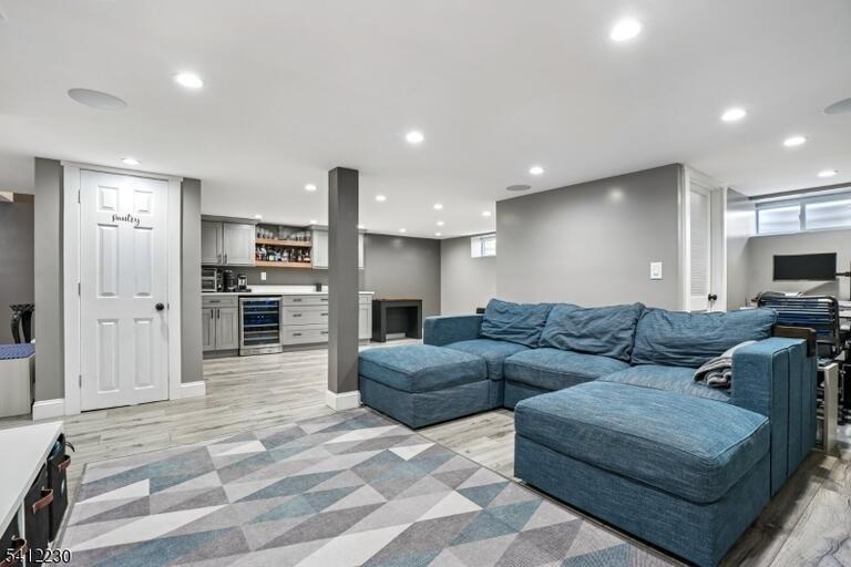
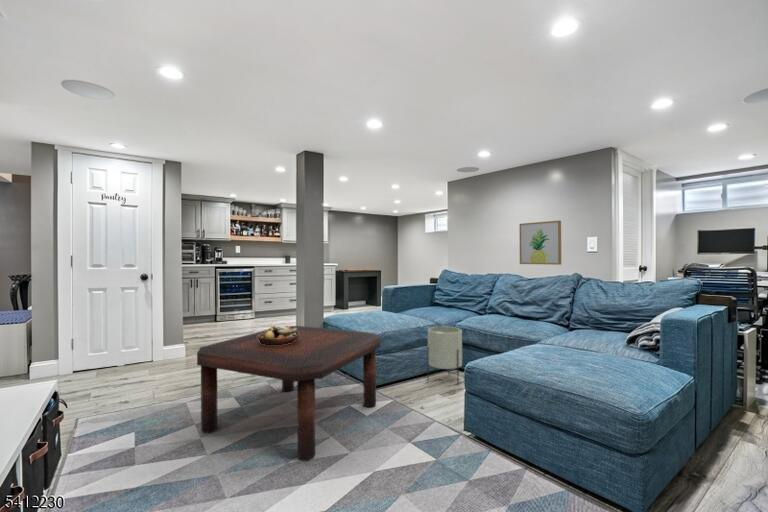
+ planter [426,325,463,386]
+ fruit bowl [257,325,299,345]
+ coffee table [196,325,381,462]
+ wall art [518,220,562,266]
